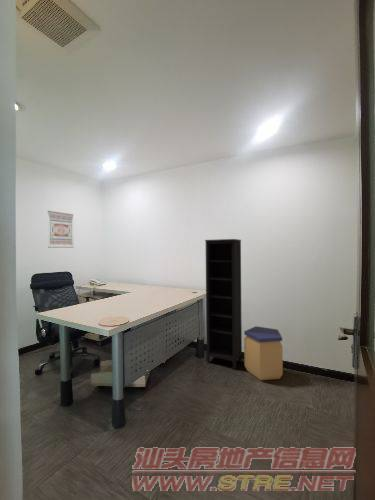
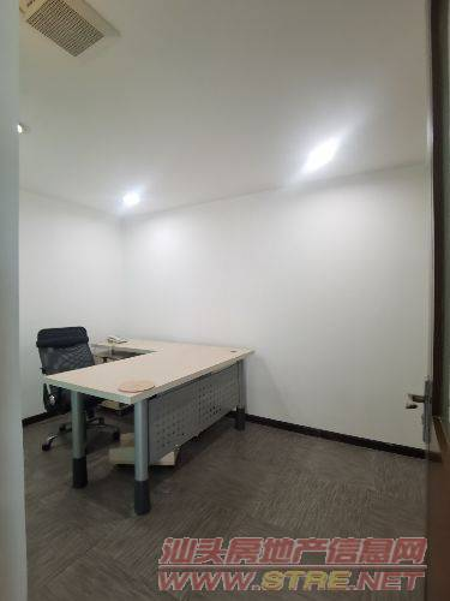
- trash can [243,325,284,381]
- wall art [47,210,75,249]
- bookcase [204,238,243,371]
